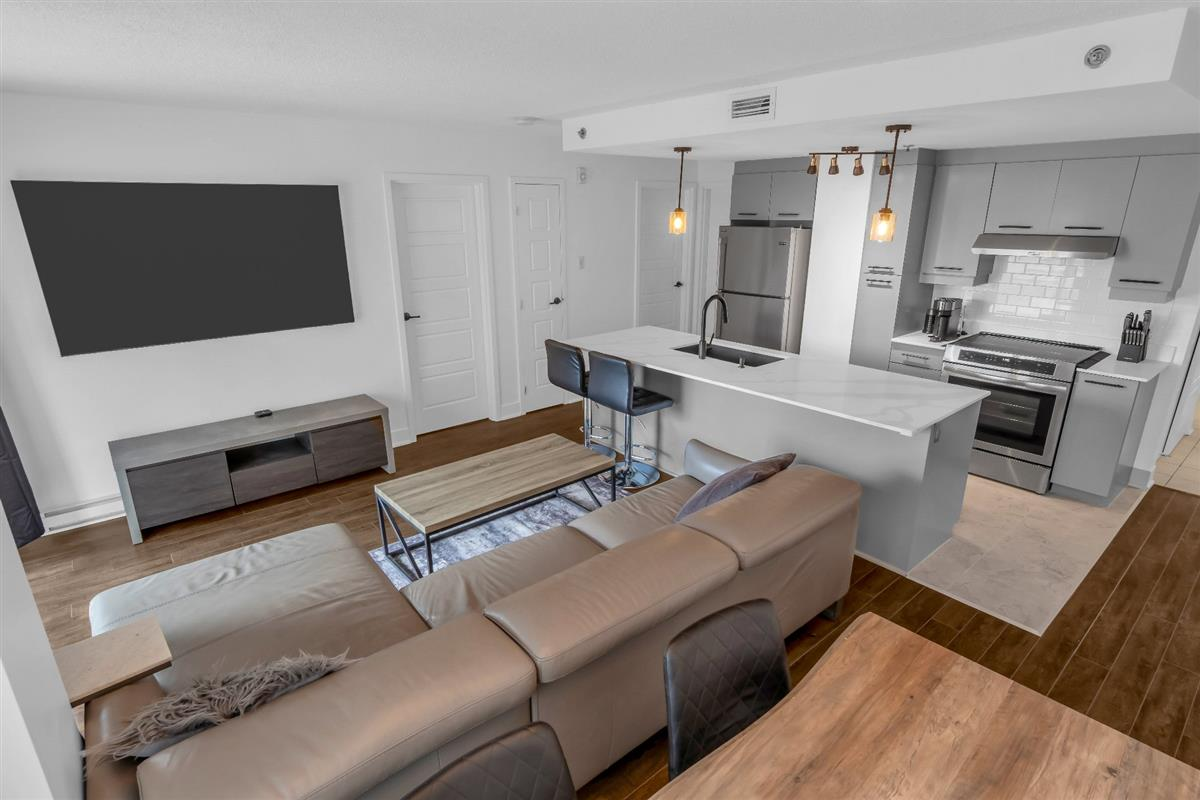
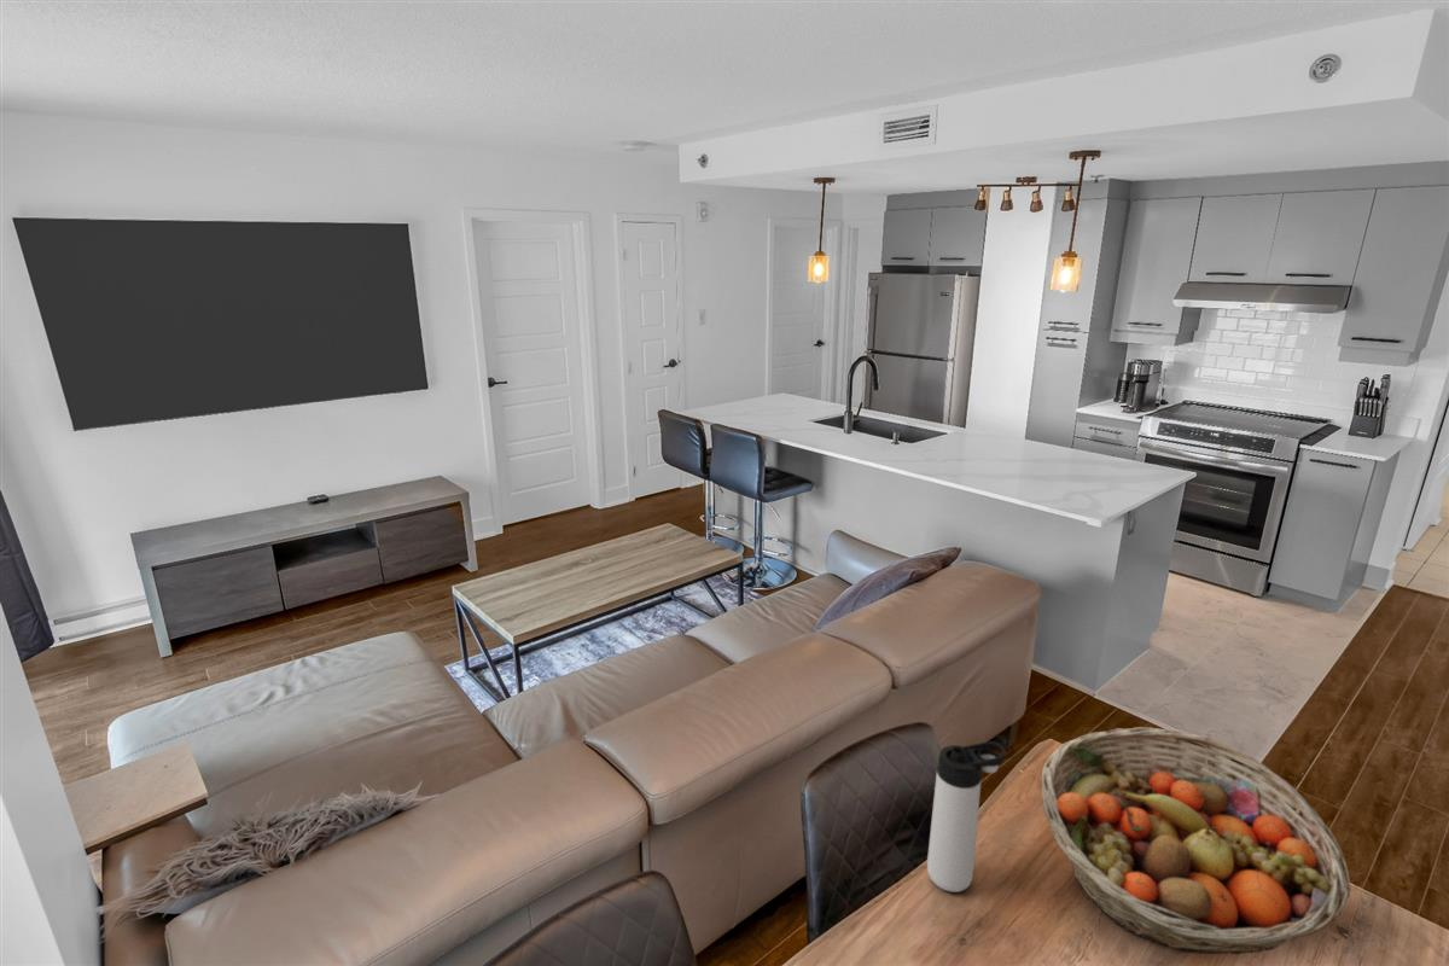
+ thermos bottle [926,740,1007,894]
+ fruit basket [1041,726,1352,955]
